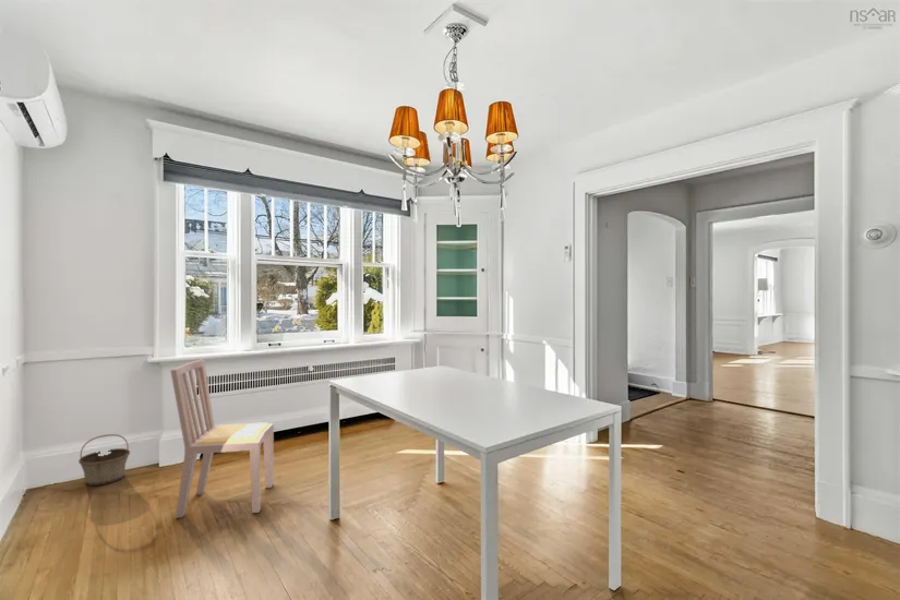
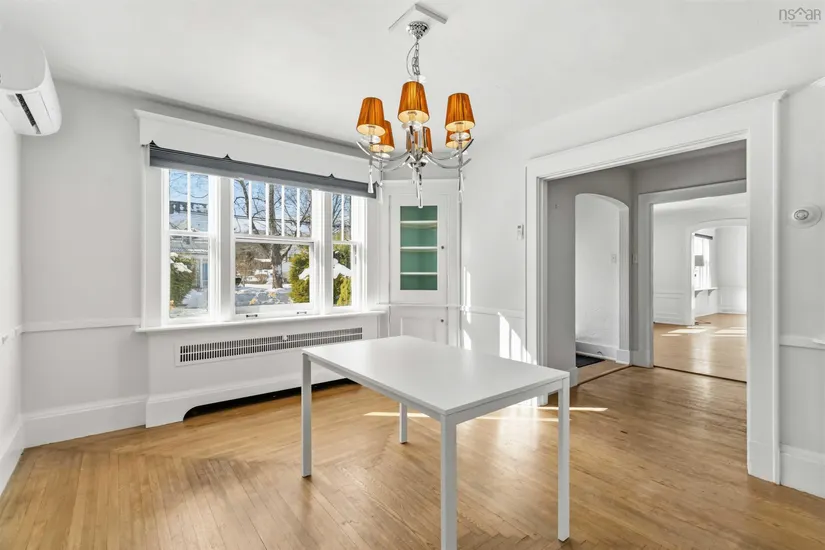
- basket [77,433,131,487]
- dining chair [169,358,275,519]
